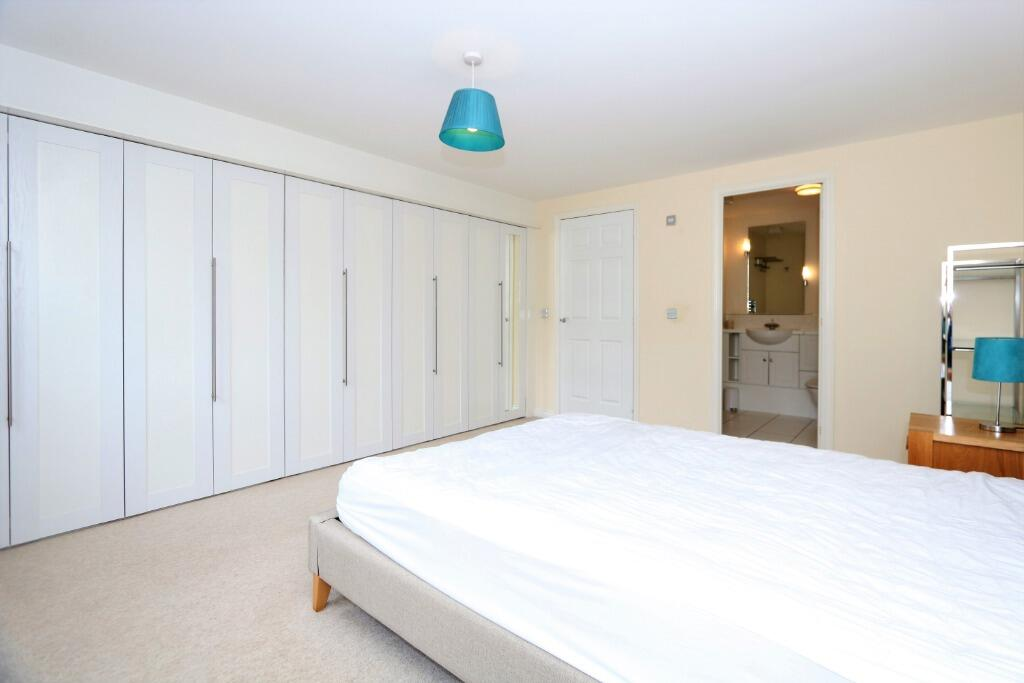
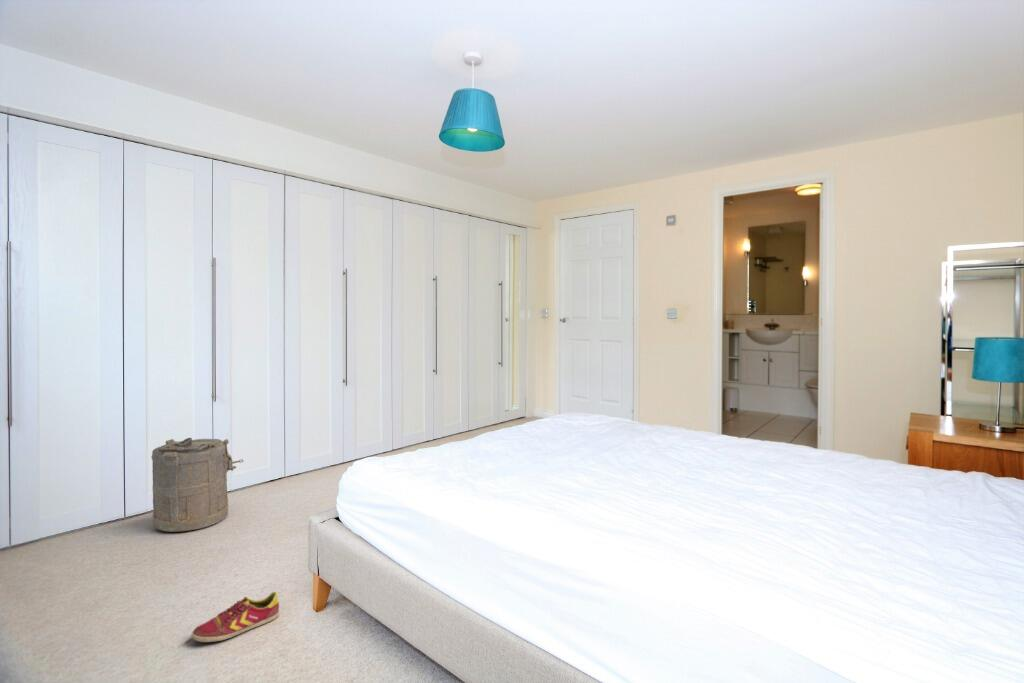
+ shoe [190,591,280,643]
+ laundry hamper [151,437,244,533]
